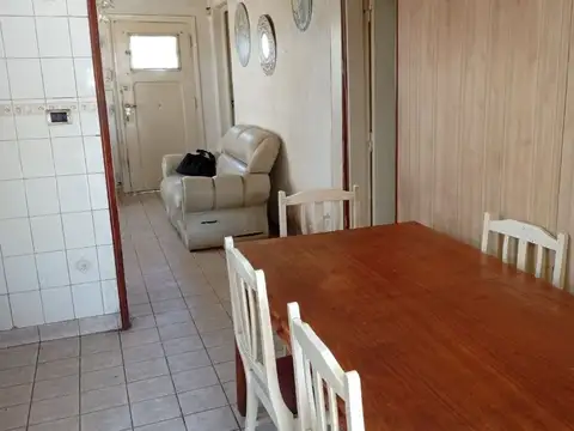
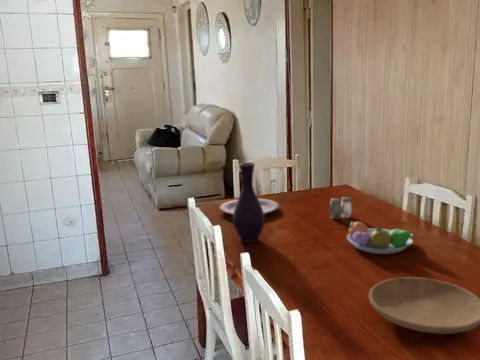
+ salt and pepper shaker [328,196,353,220]
+ fruit bowl [346,220,415,255]
+ plate [368,276,480,335]
+ plate [219,197,280,216]
+ vase [232,161,266,243]
